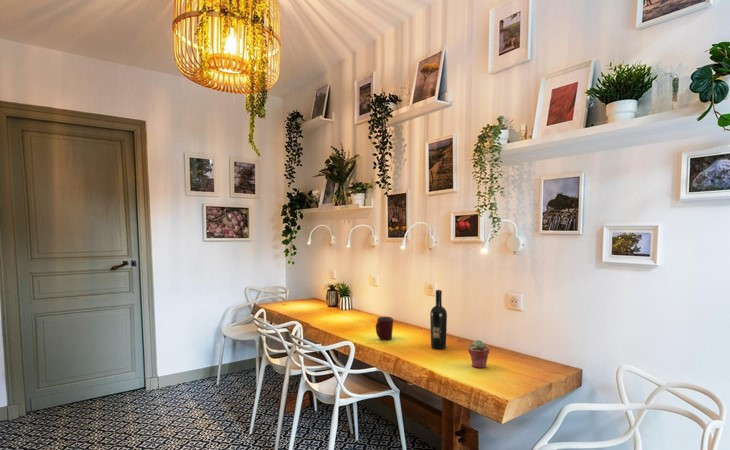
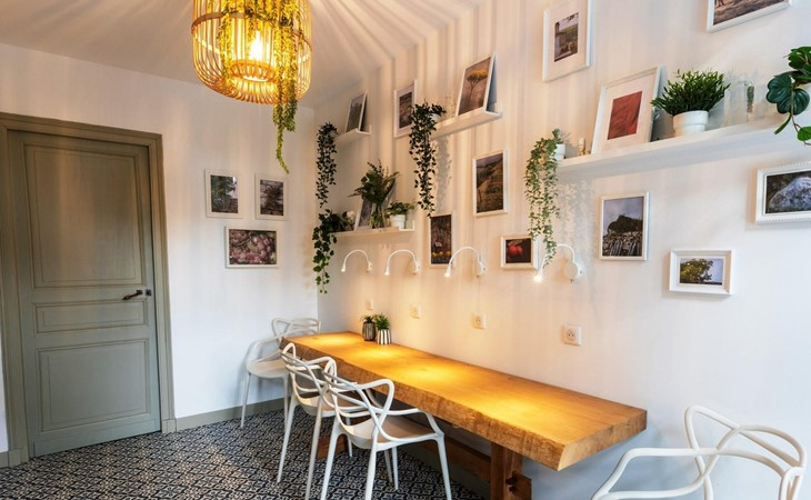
- potted succulent [467,339,490,369]
- wine bottle [429,289,448,351]
- mug [375,316,394,341]
